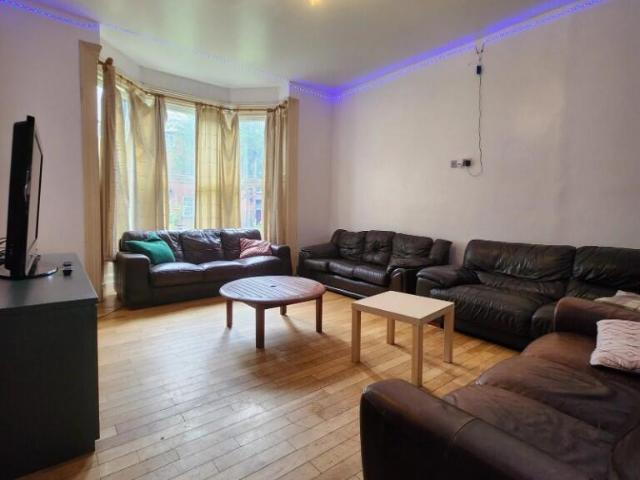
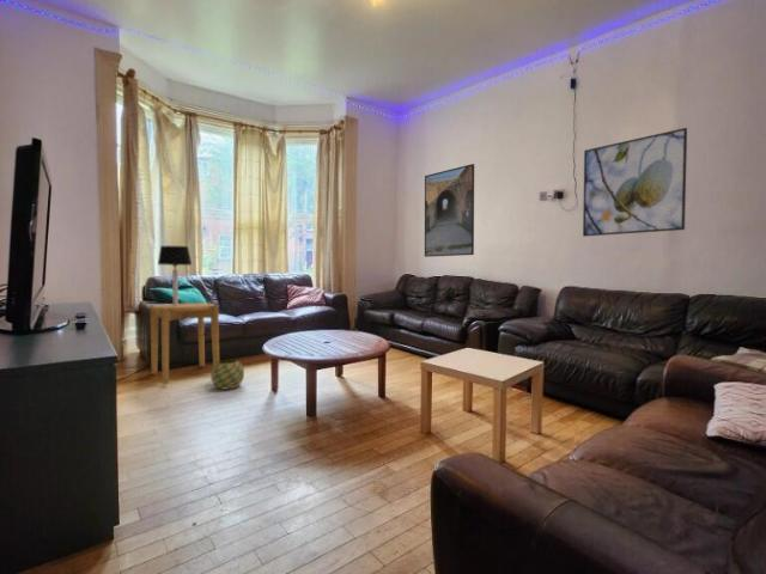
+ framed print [582,127,688,238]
+ side table [148,301,220,386]
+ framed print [424,163,475,258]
+ table lamp [157,244,193,305]
+ decorative ball [209,359,245,391]
